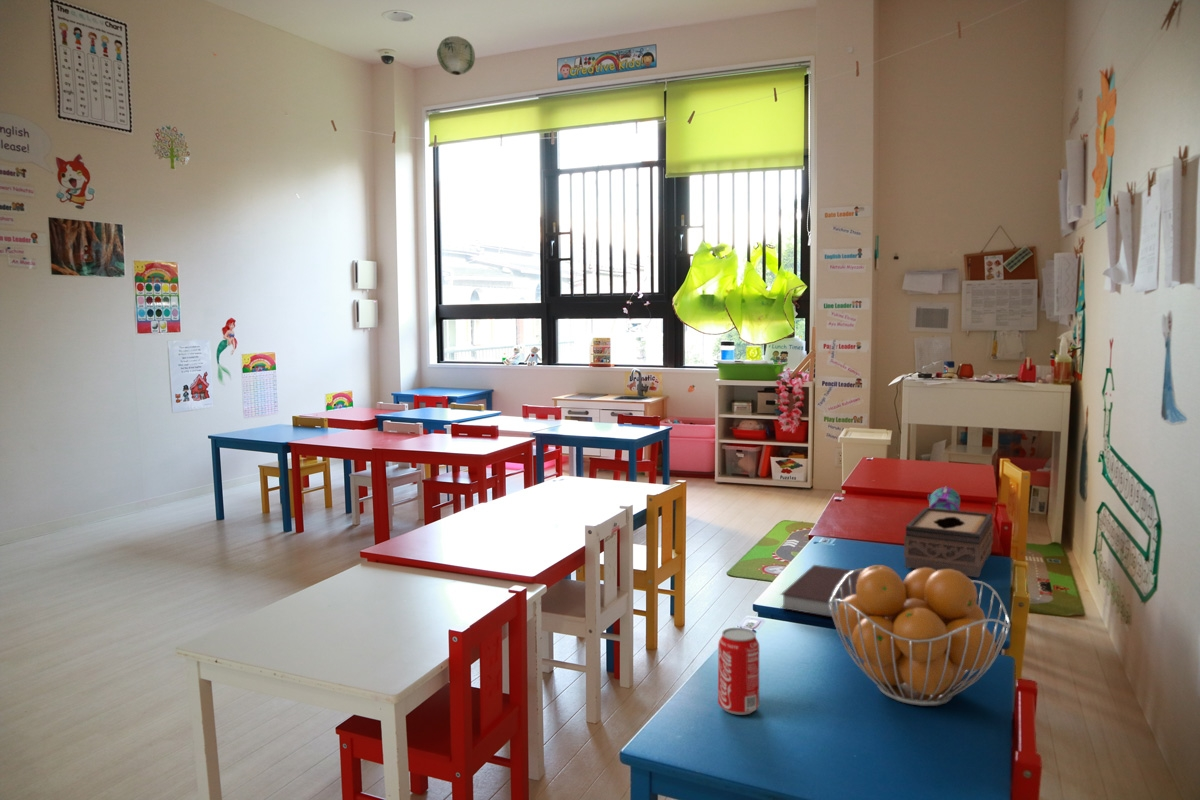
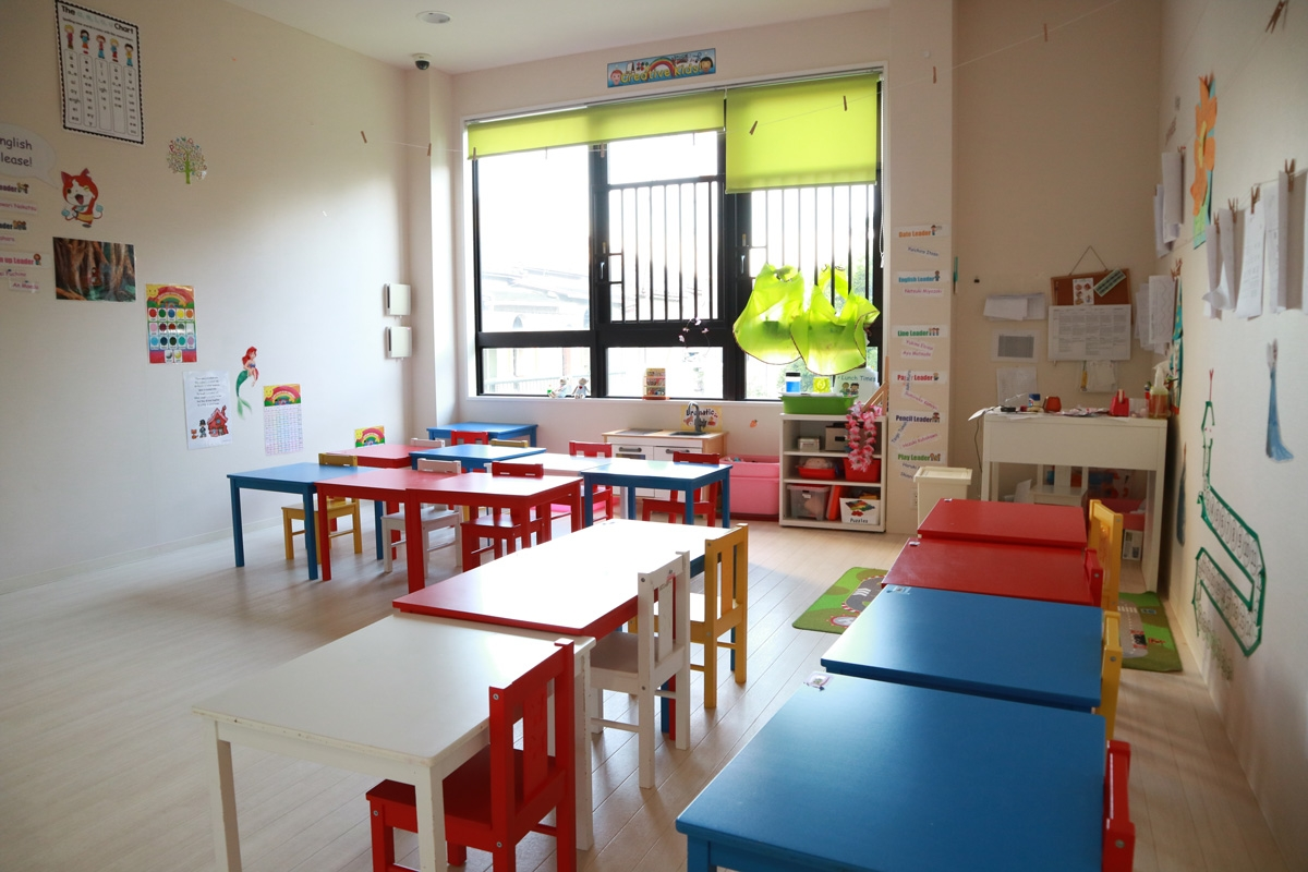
- paper lantern [436,35,476,76]
- tissue box [903,506,994,578]
- fruit basket [829,564,1011,707]
- pencil case [927,485,961,511]
- beverage can [717,627,760,716]
- notebook [779,564,860,618]
